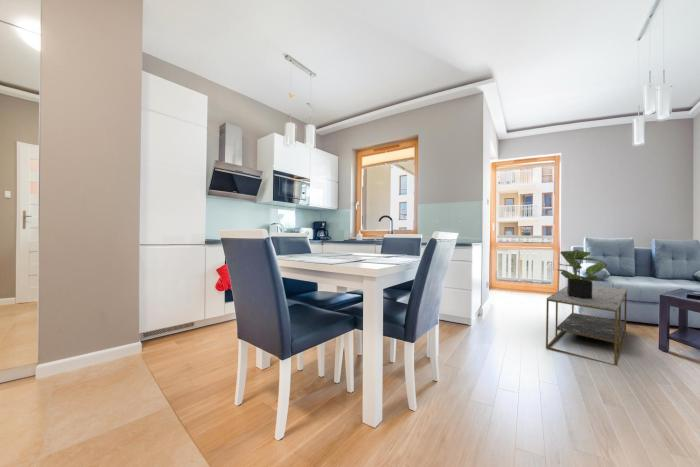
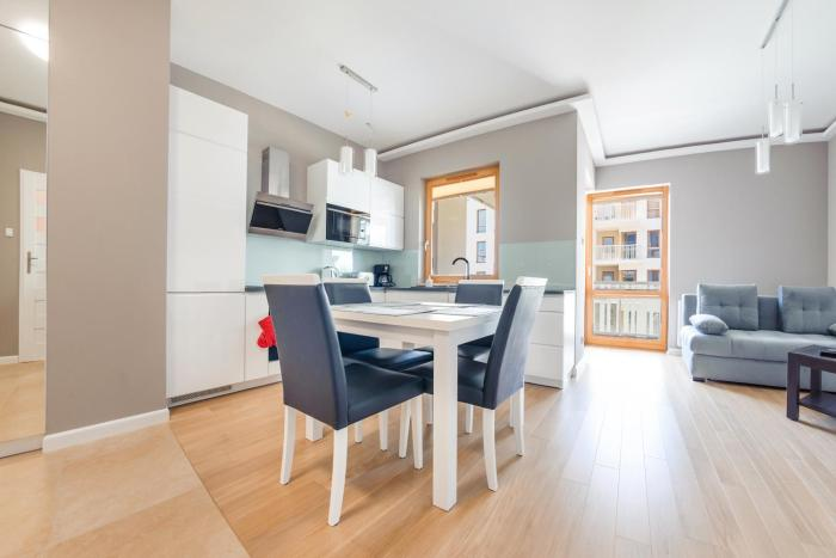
- coffee table [545,284,628,367]
- potted plant [554,249,608,299]
